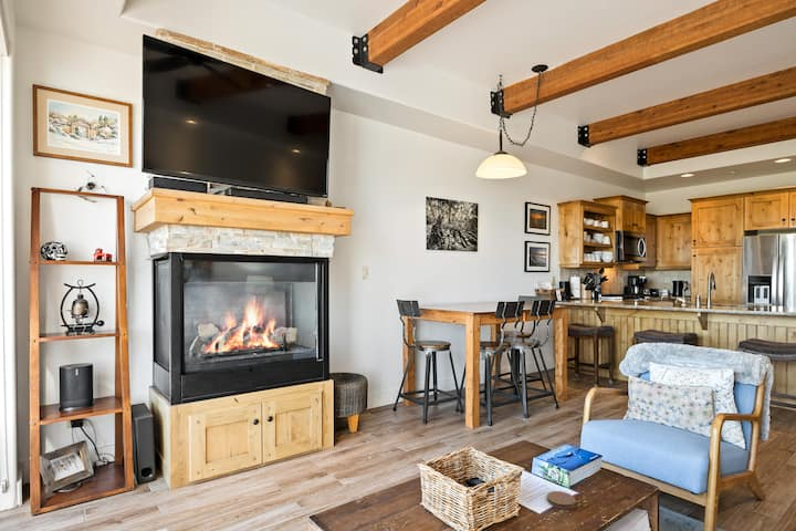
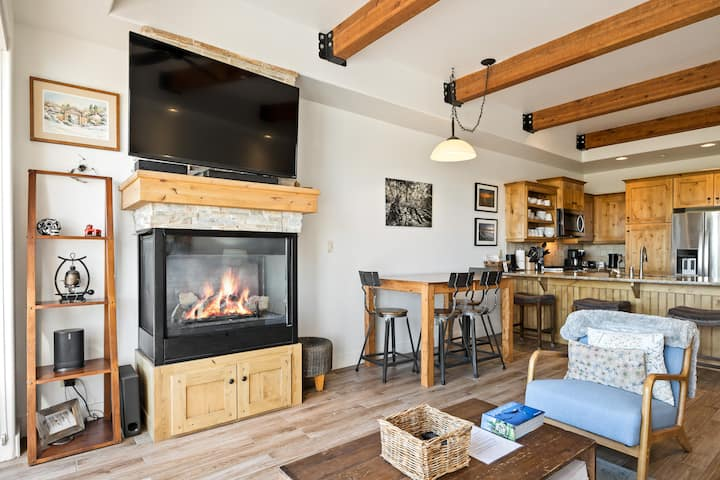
- coaster [546,490,576,510]
